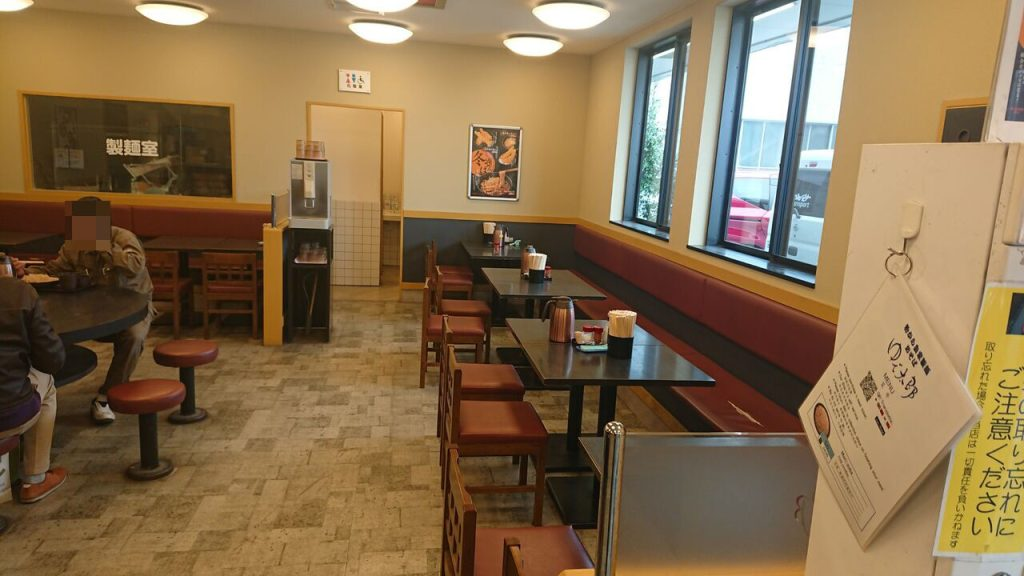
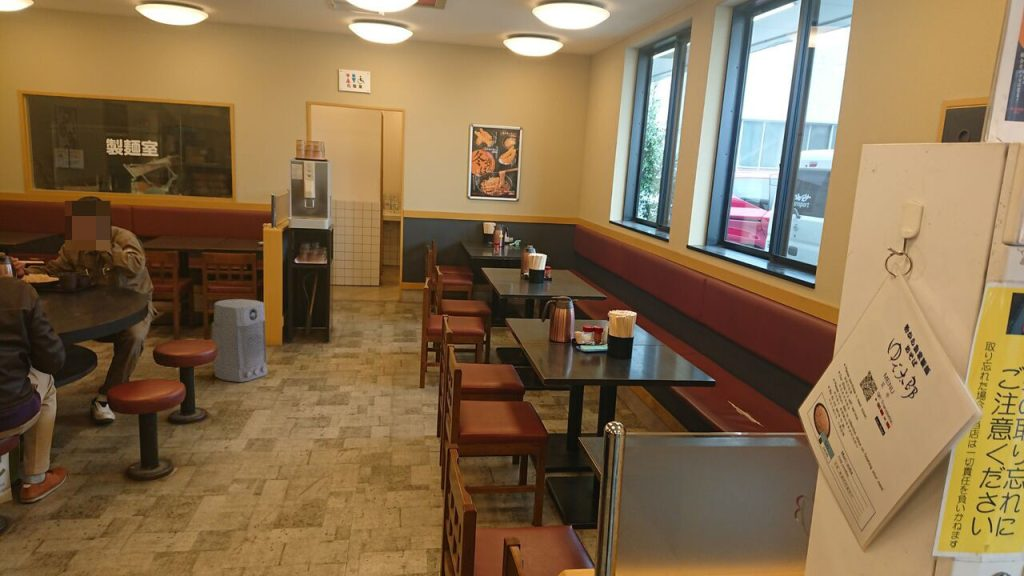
+ air purifier [211,298,268,383]
